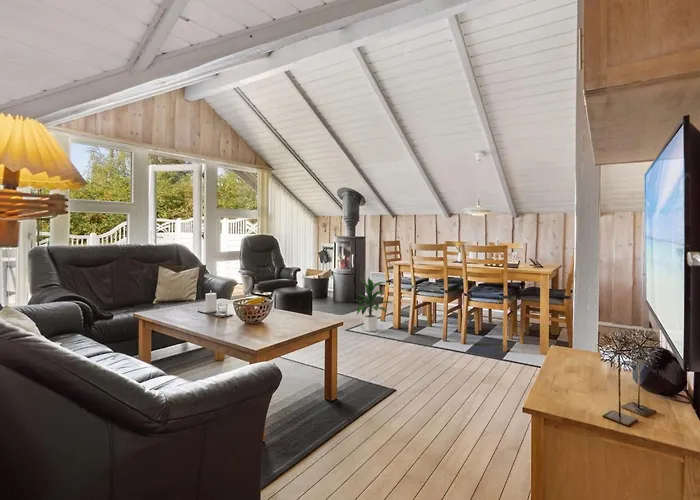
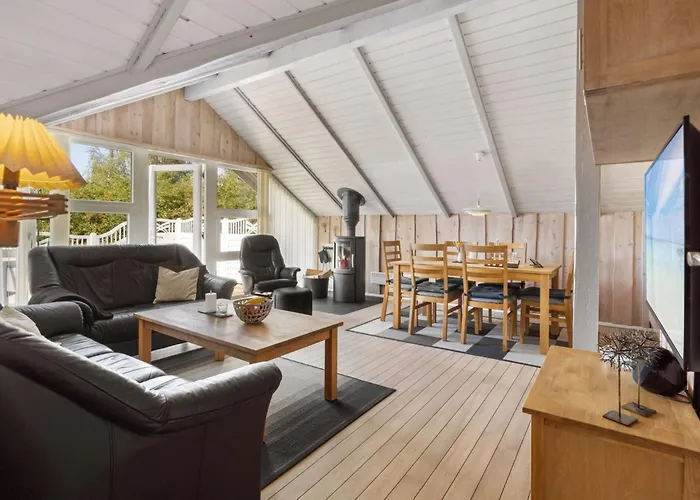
- indoor plant [353,276,392,333]
